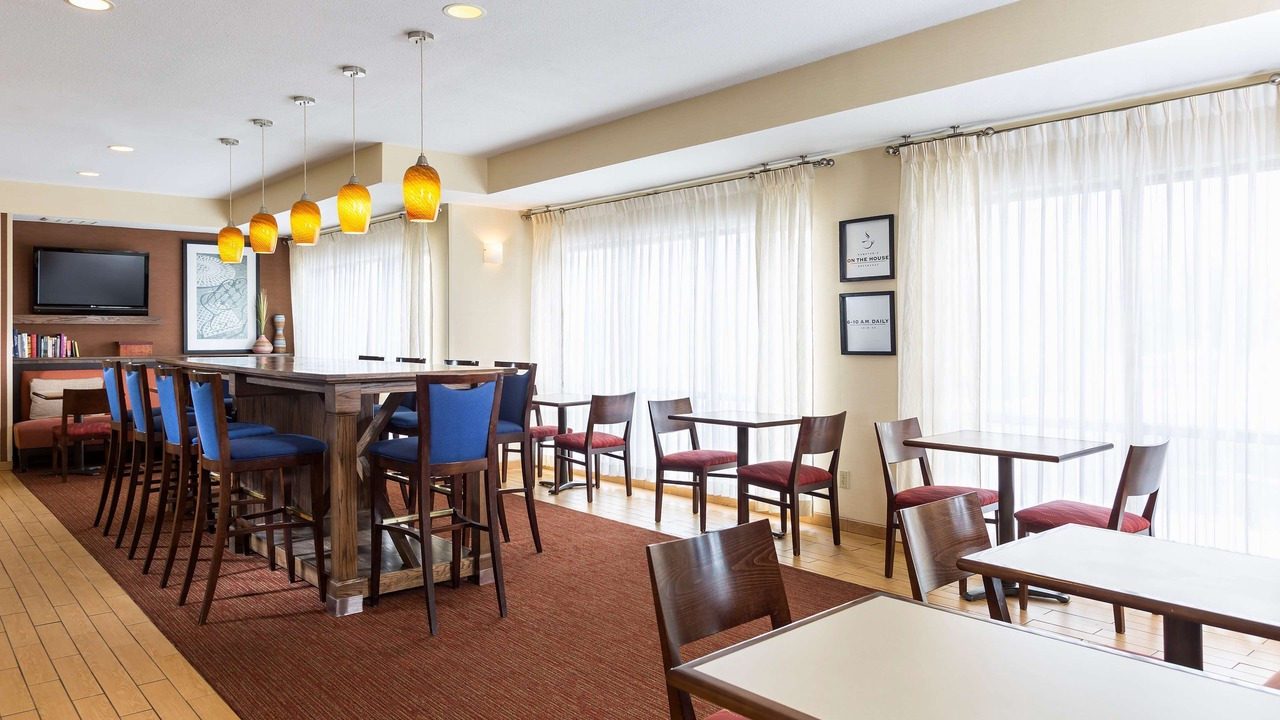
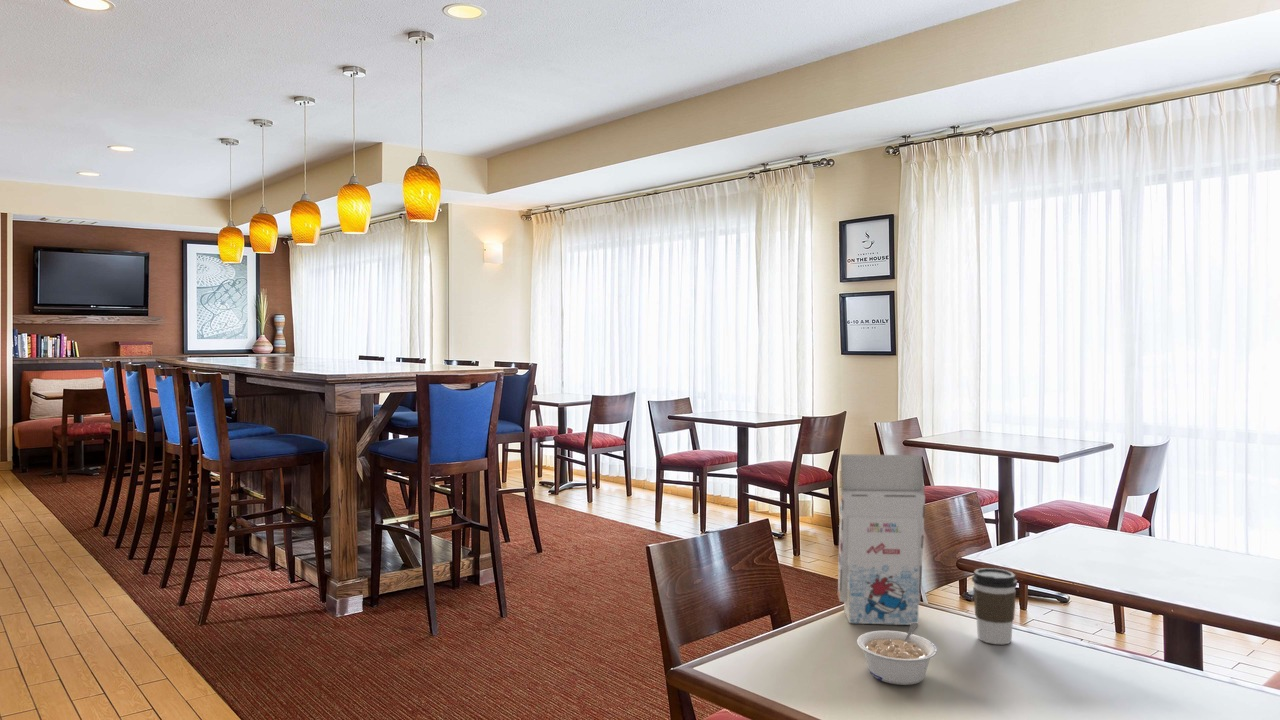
+ coffee cup [971,567,1018,645]
+ gift box [837,453,926,626]
+ legume [856,623,938,686]
